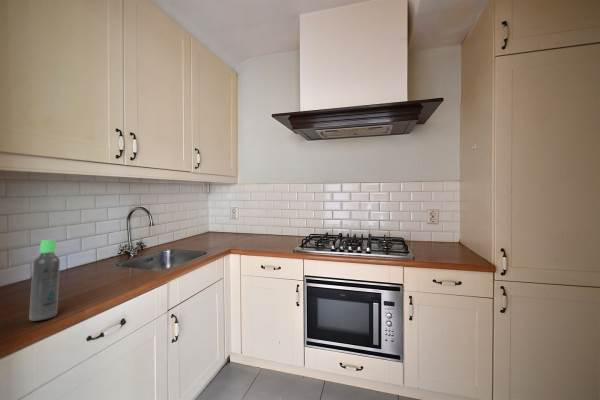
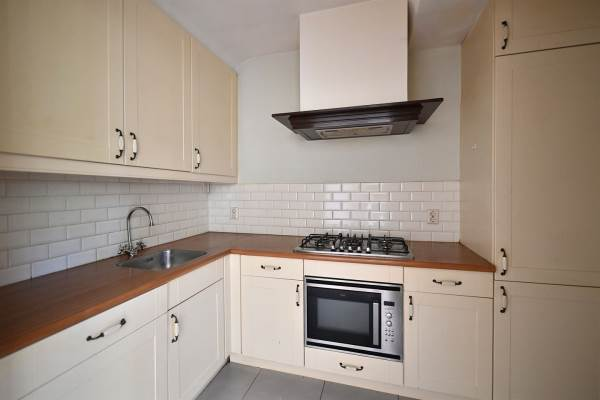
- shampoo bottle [28,239,61,322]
